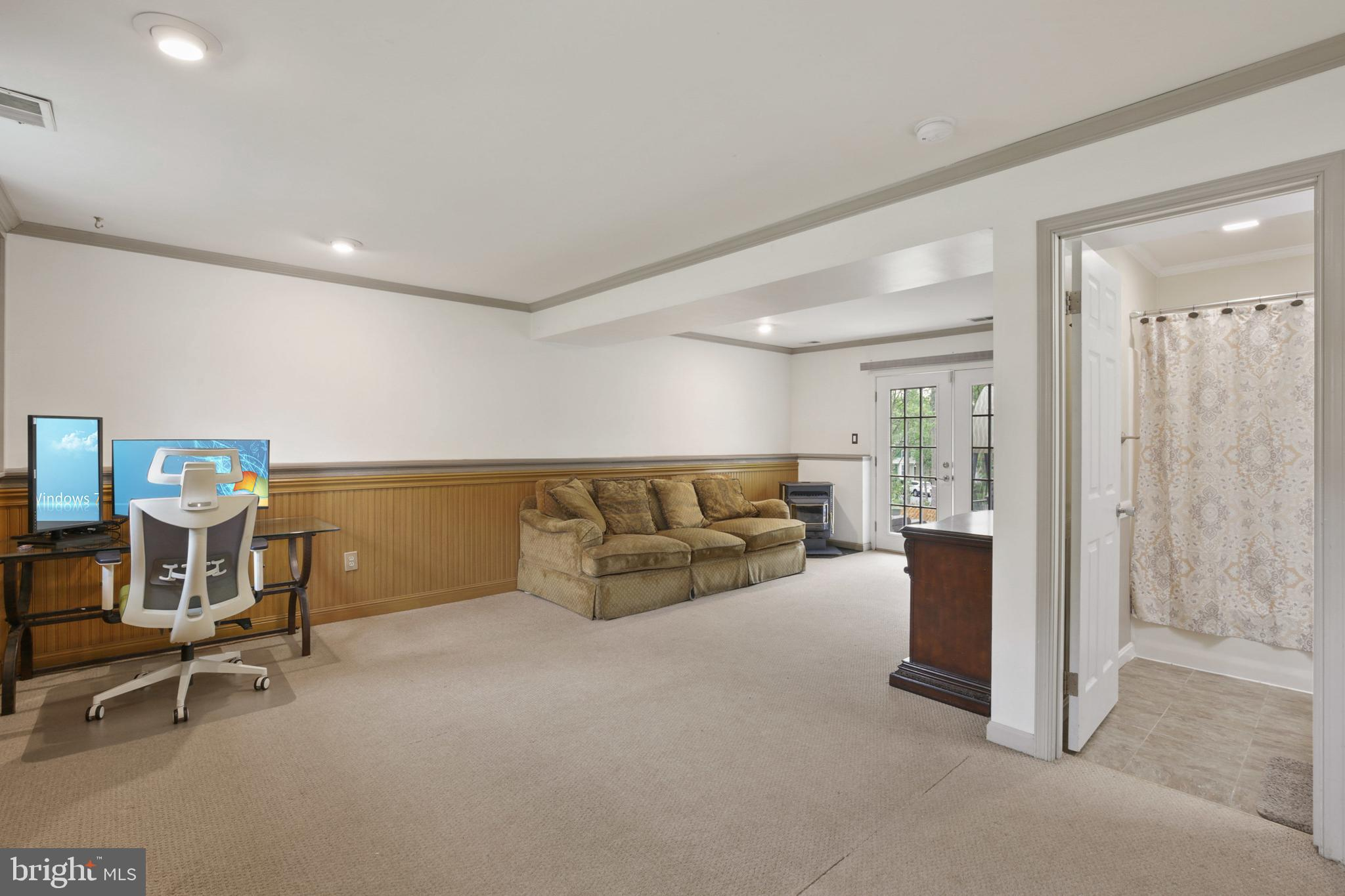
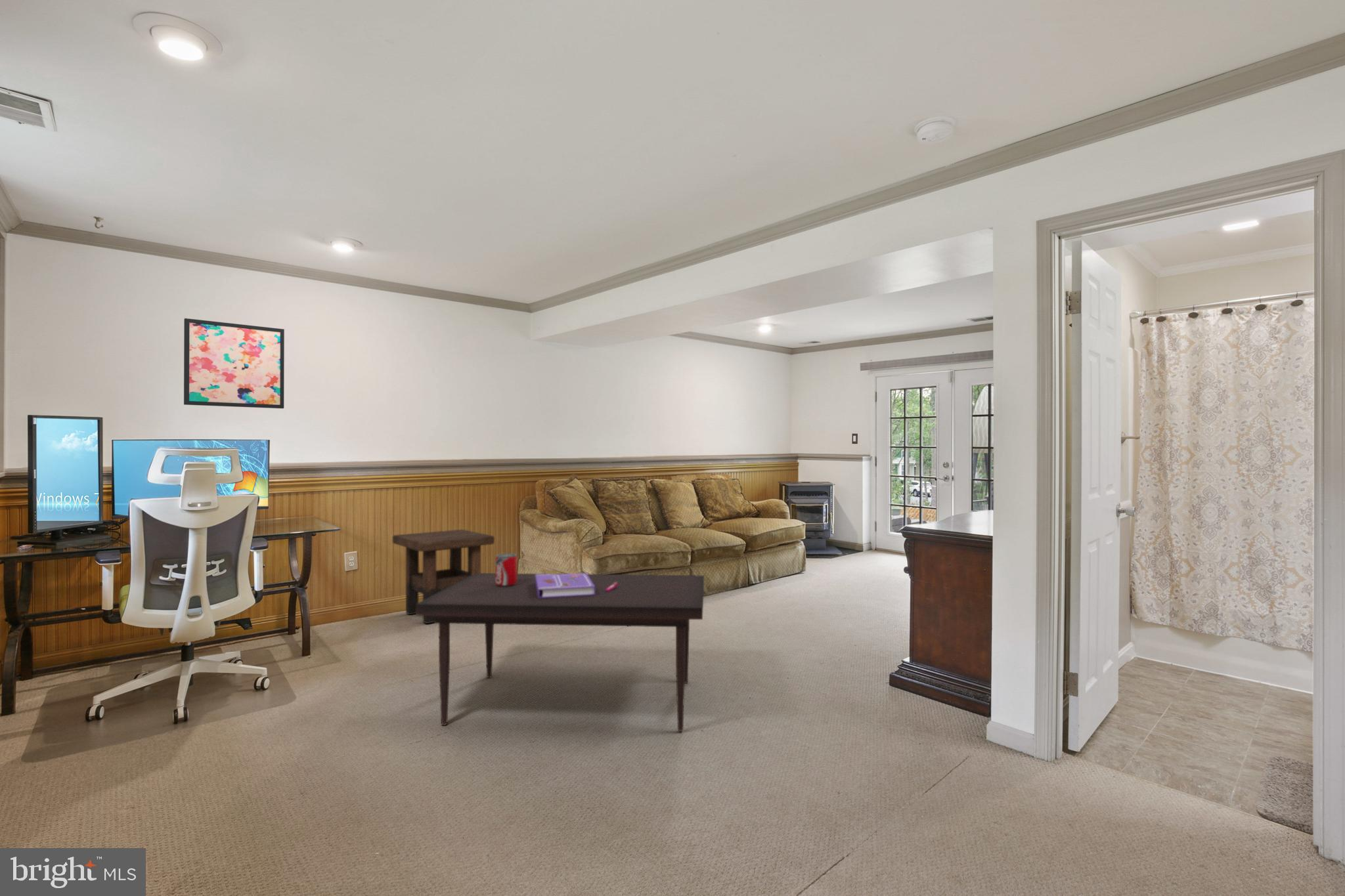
+ side table [392,529,495,624]
+ coffee table [415,553,705,732]
+ wall art [183,318,285,409]
